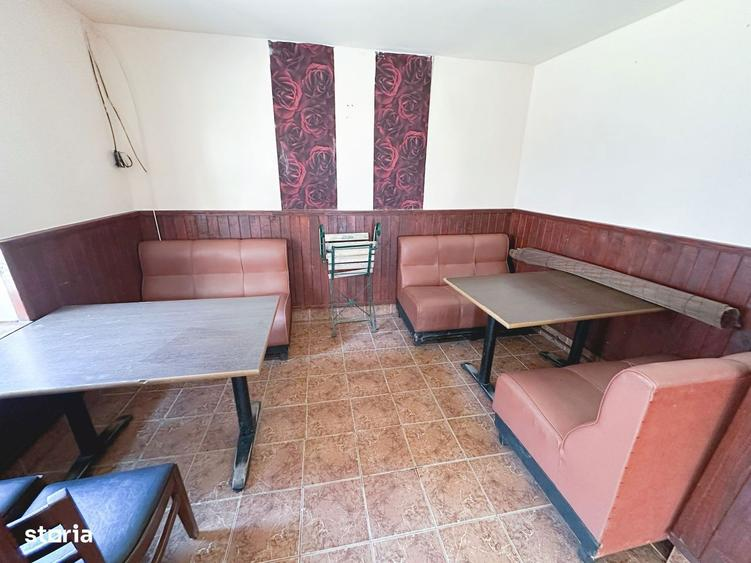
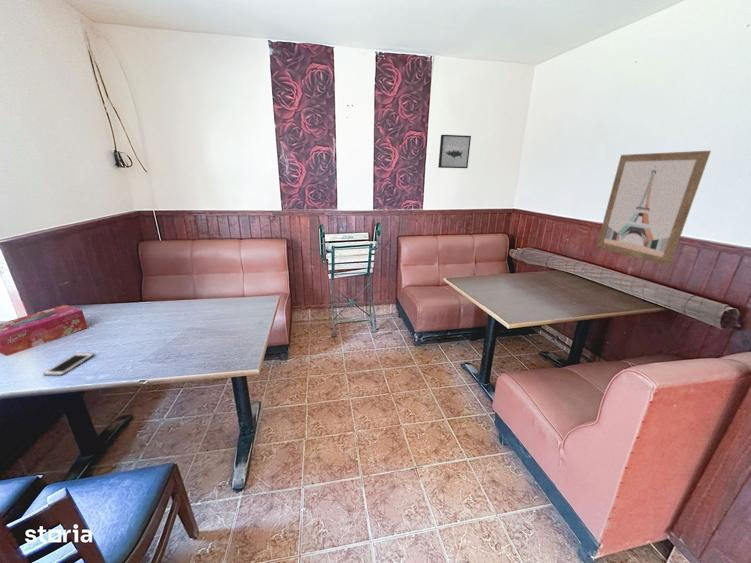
+ wall art [437,134,472,169]
+ cell phone [42,352,95,377]
+ tissue box [0,304,89,357]
+ wall art [596,150,712,267]
